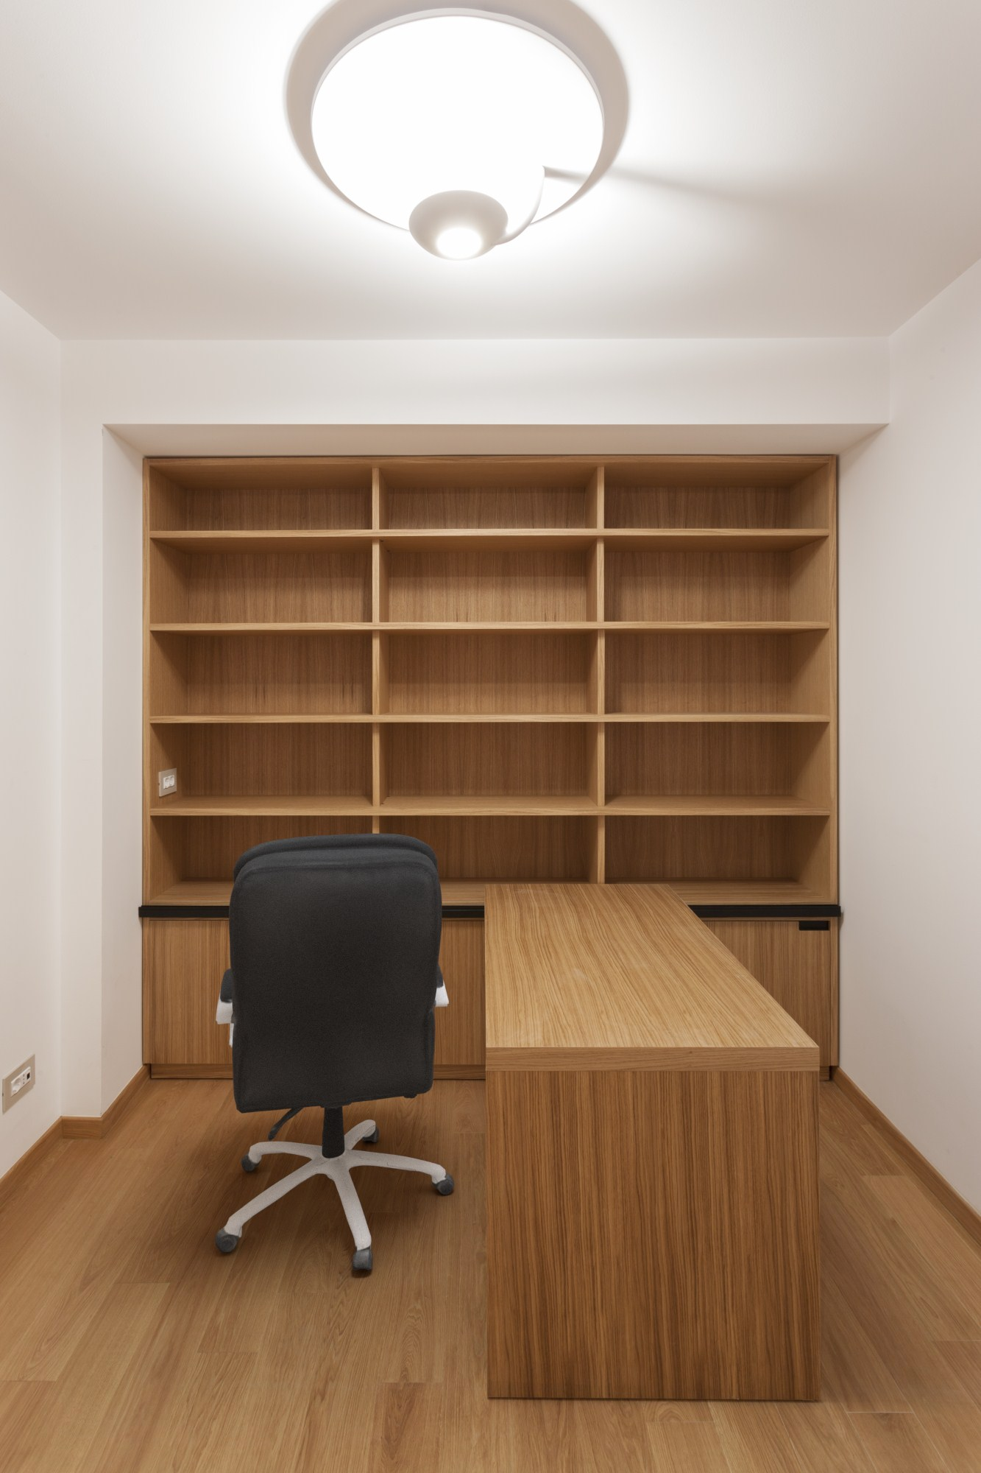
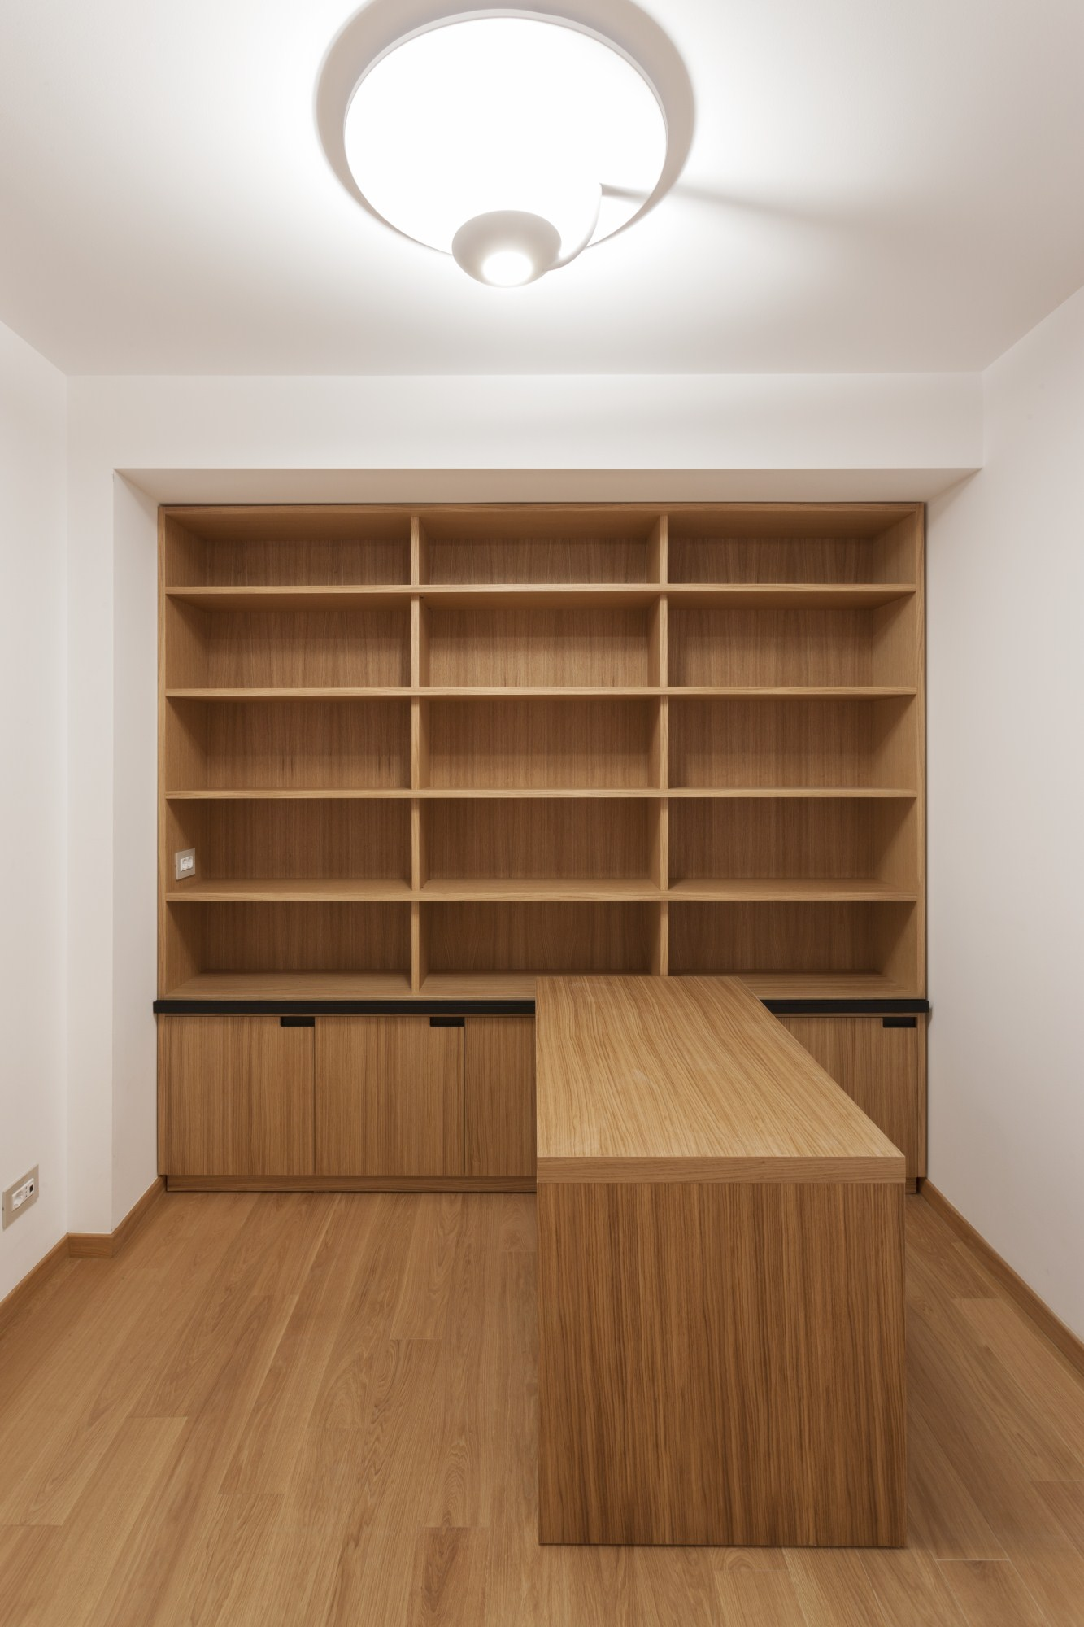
- office chair [215,833,454,1271]
